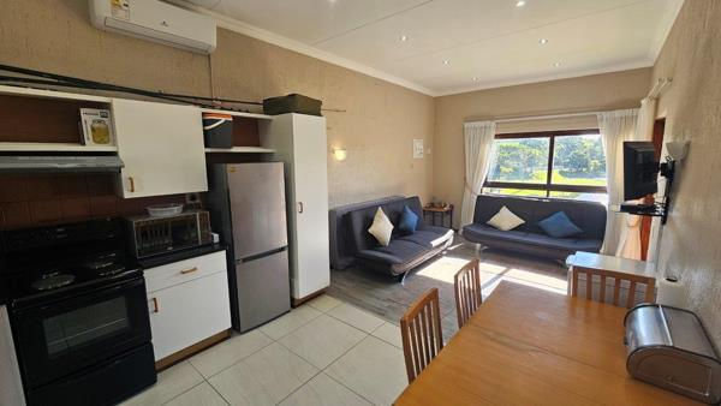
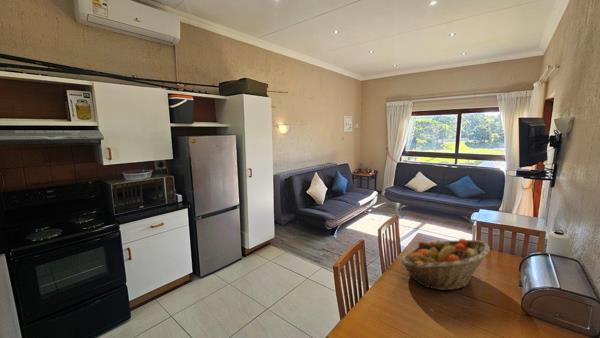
+ fruit basket [399,238,491,291]
